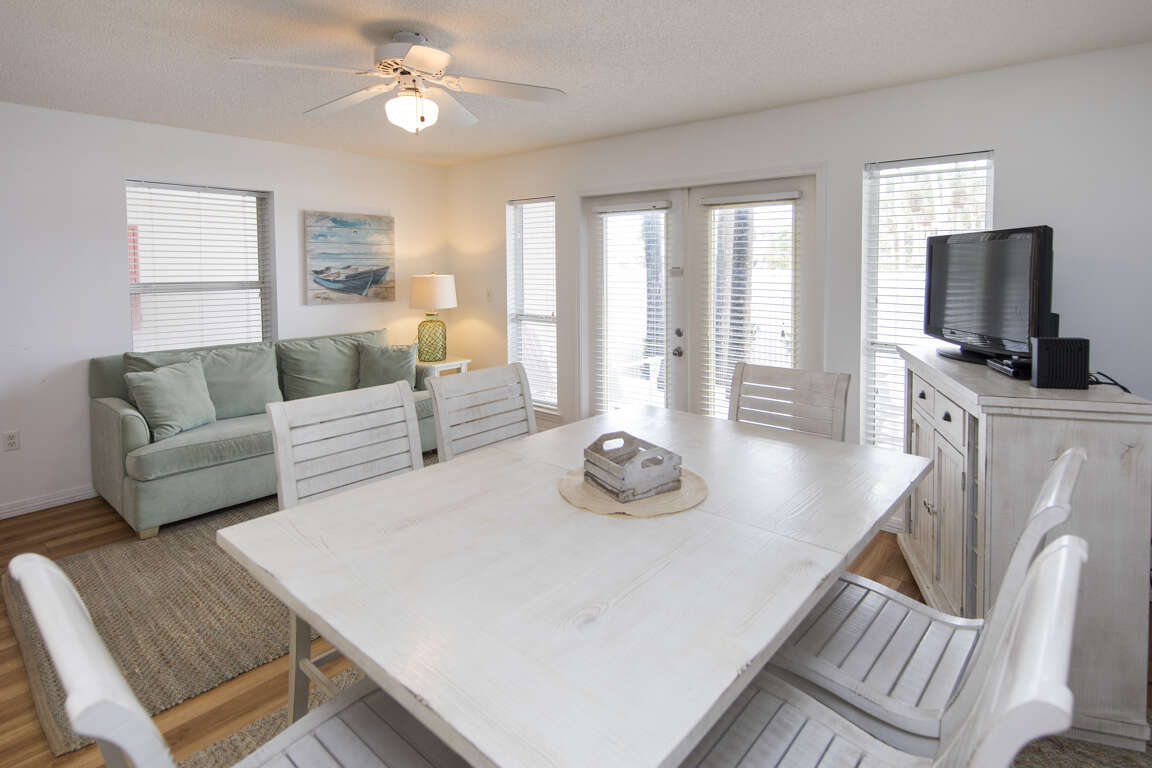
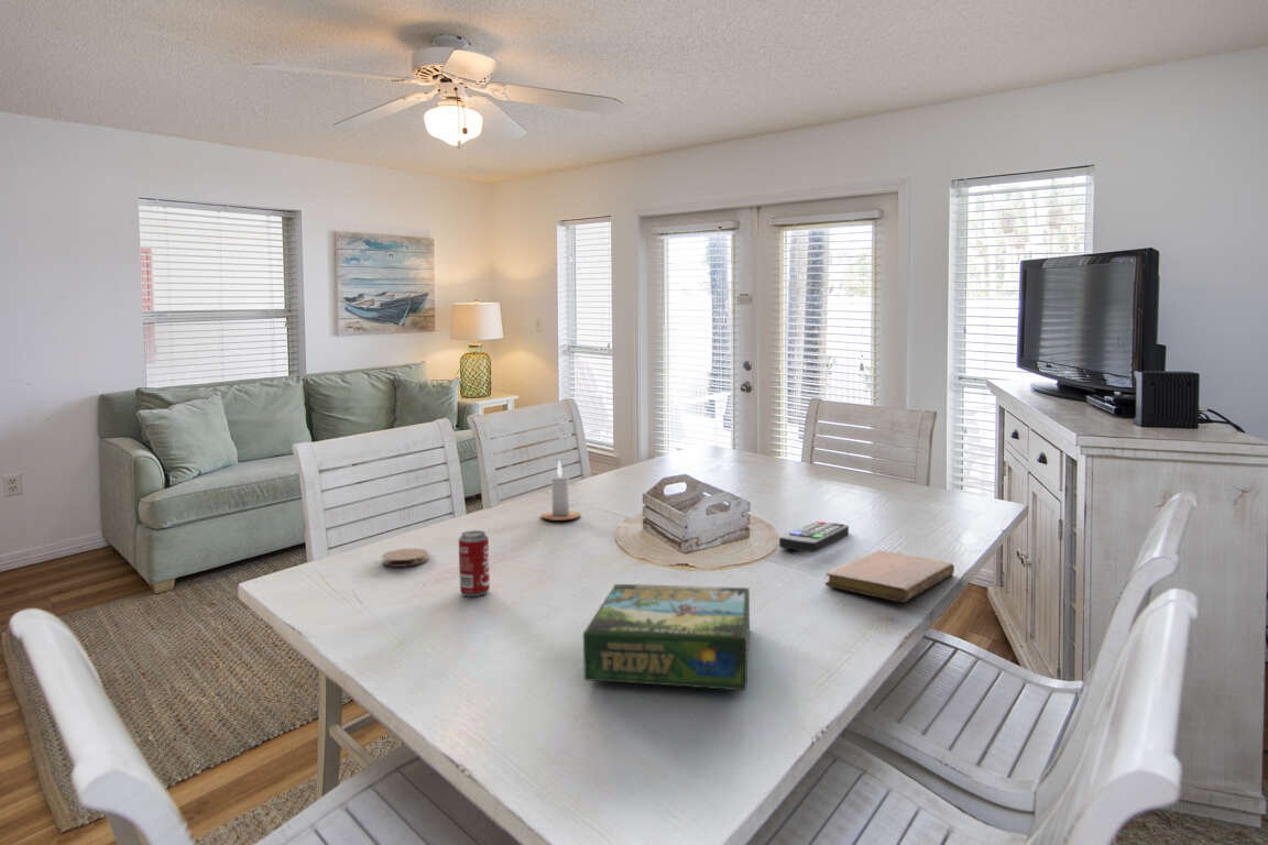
+ board game [582,583,751,692]
+ remote control [778,519,850,553]
+ notebook [824,549,955,603]
+ coaster [381,548,429,568]
+ candle [540,460,581,522]
+ beverage can [458,529,491,597]
